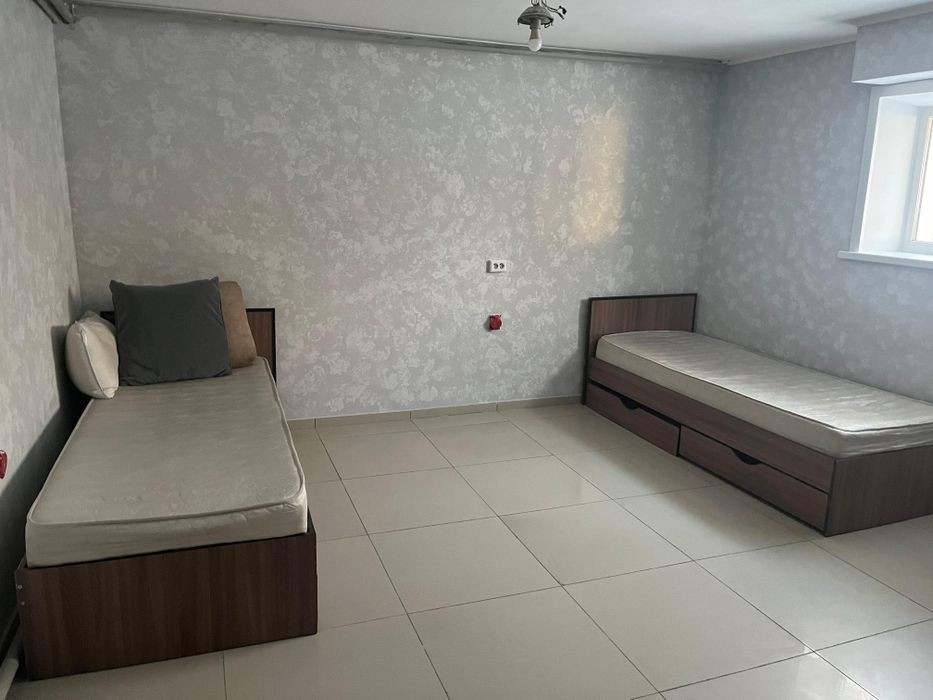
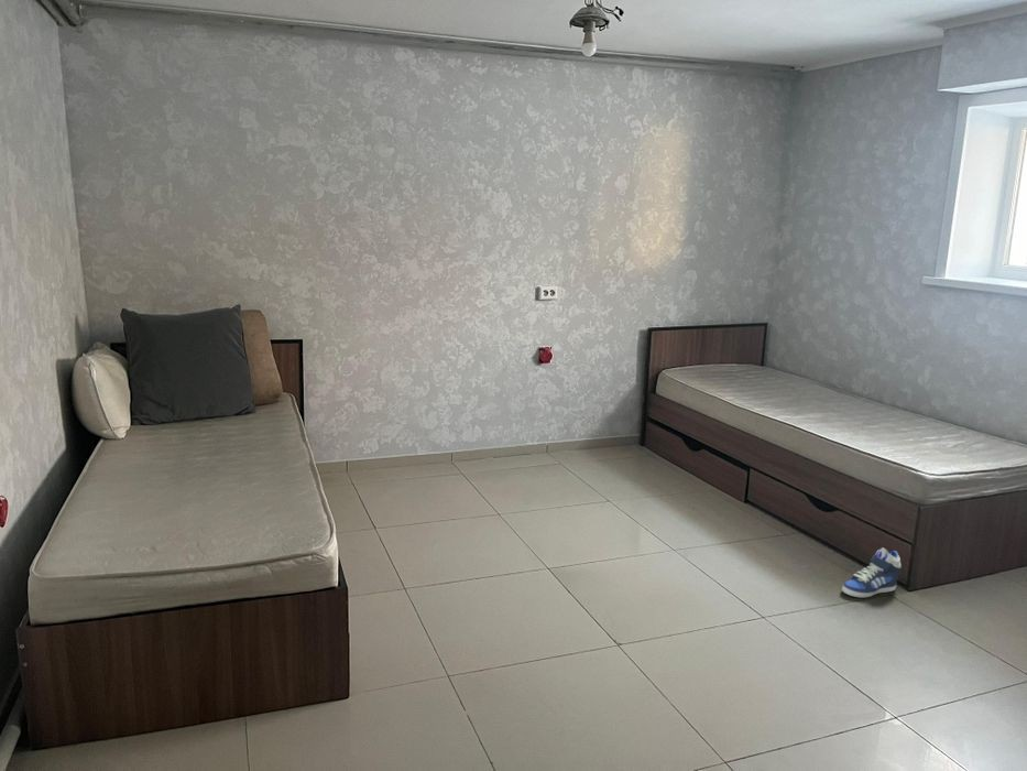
+ sneaker [841,546,903,598]
